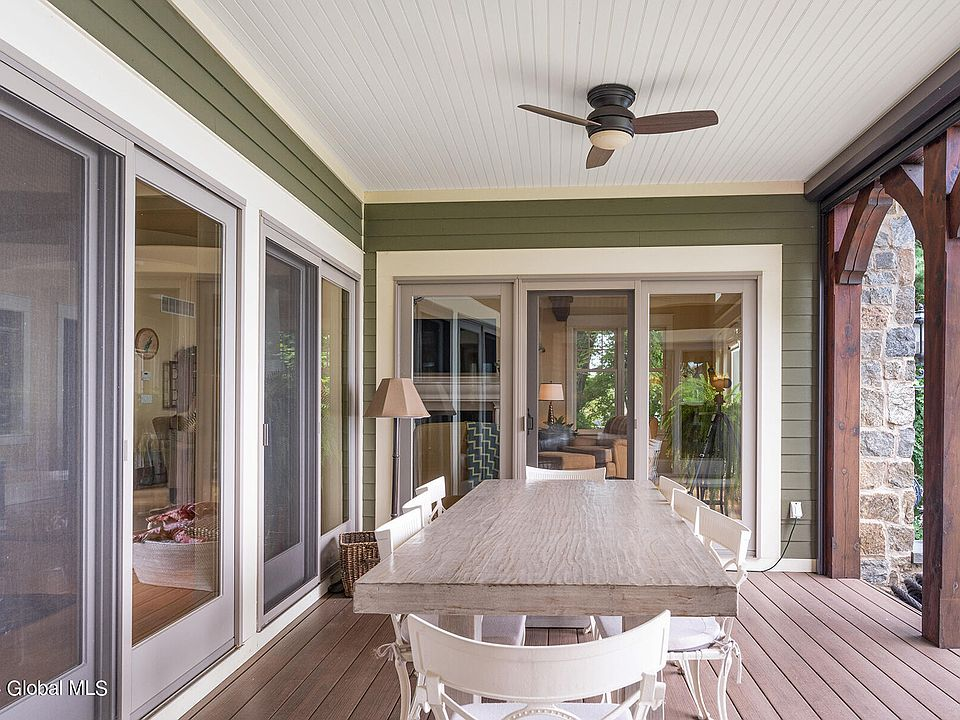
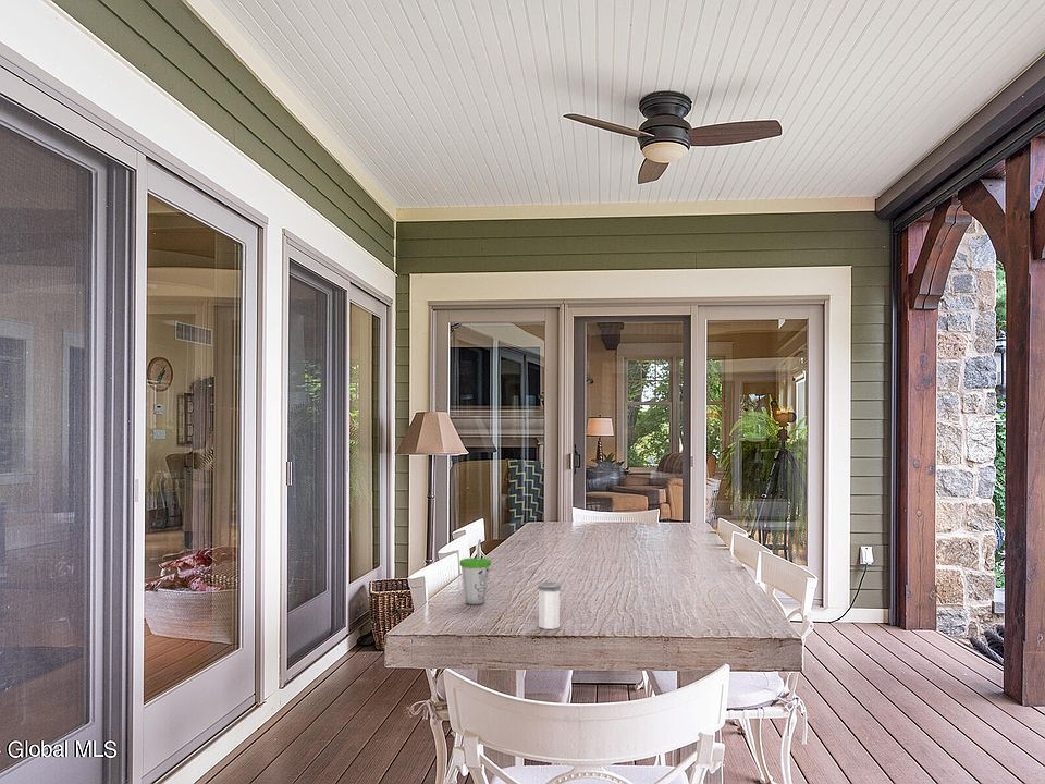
+ salt shaker [537,581,562,630]
+ cup [459,538,492,605]
